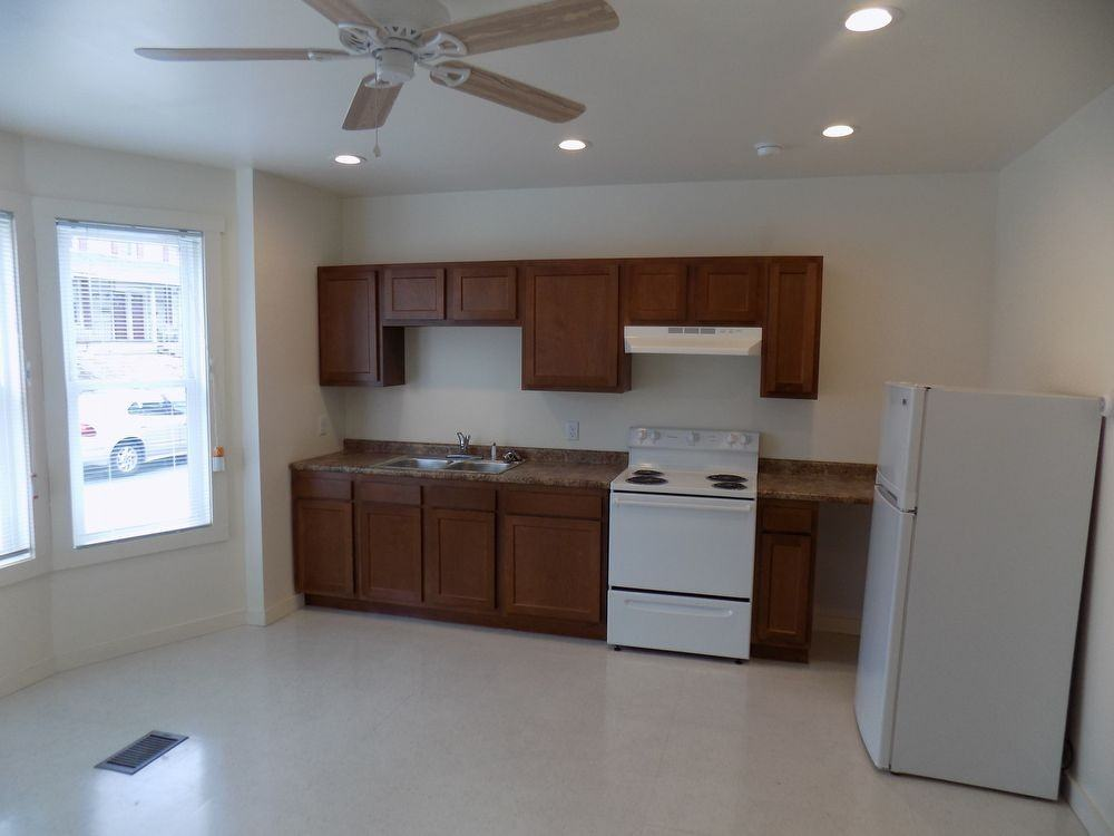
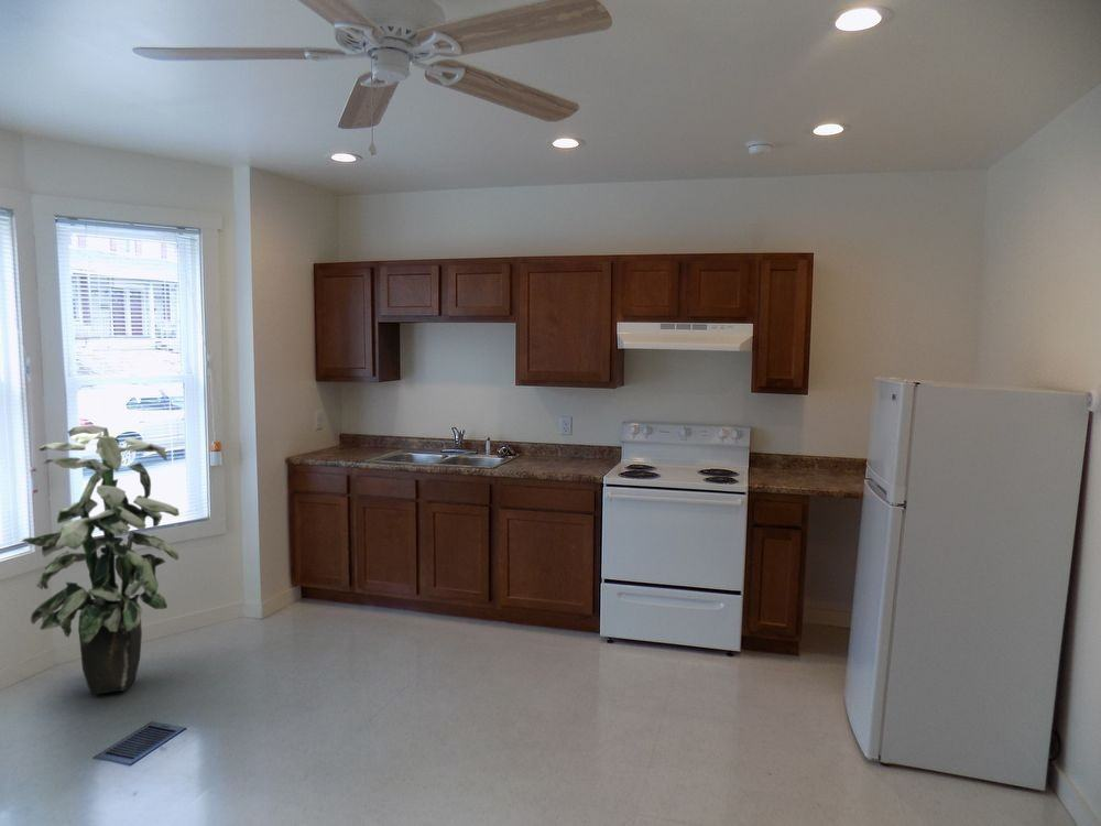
+ indoor plant [20,424,181,695]
